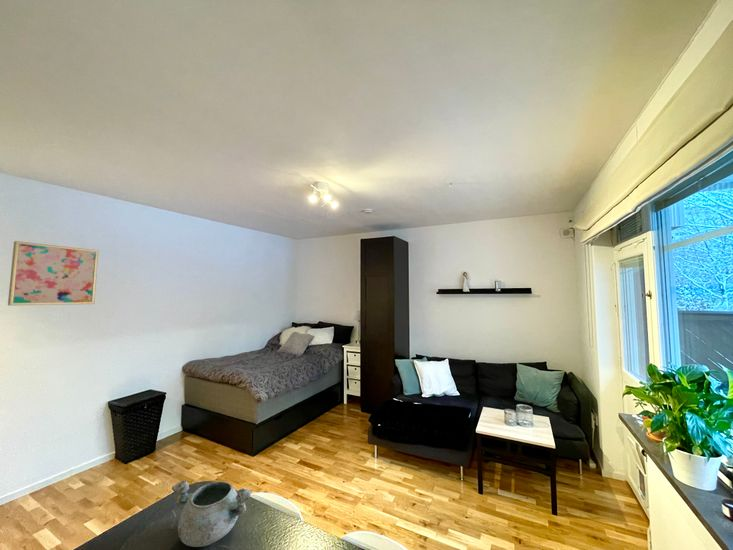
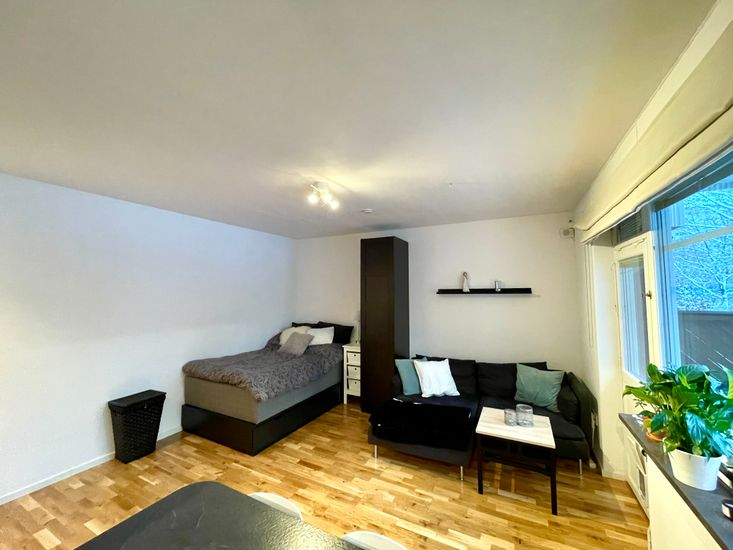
- wall art [7,240,99,306]
- decorative bowl [171,480,253,548]
